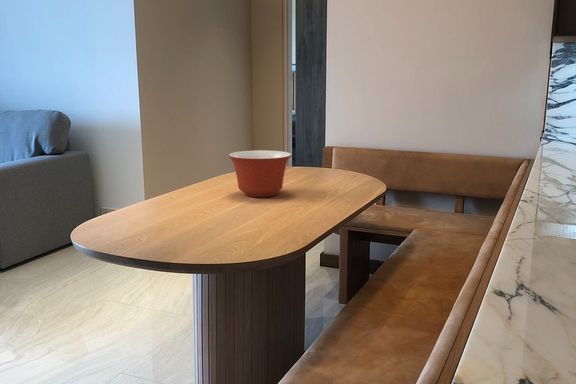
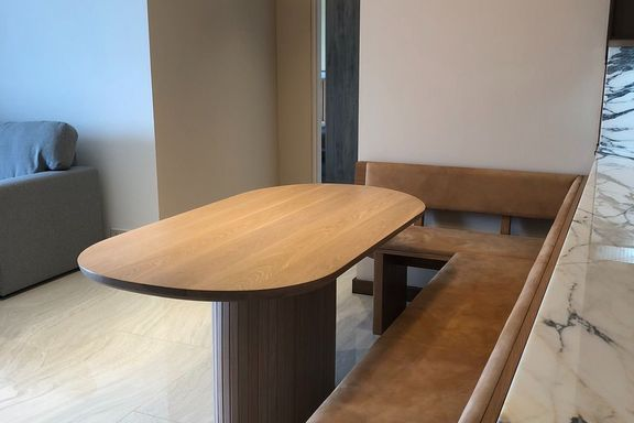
- mixing bowl [227,149,293,198]
